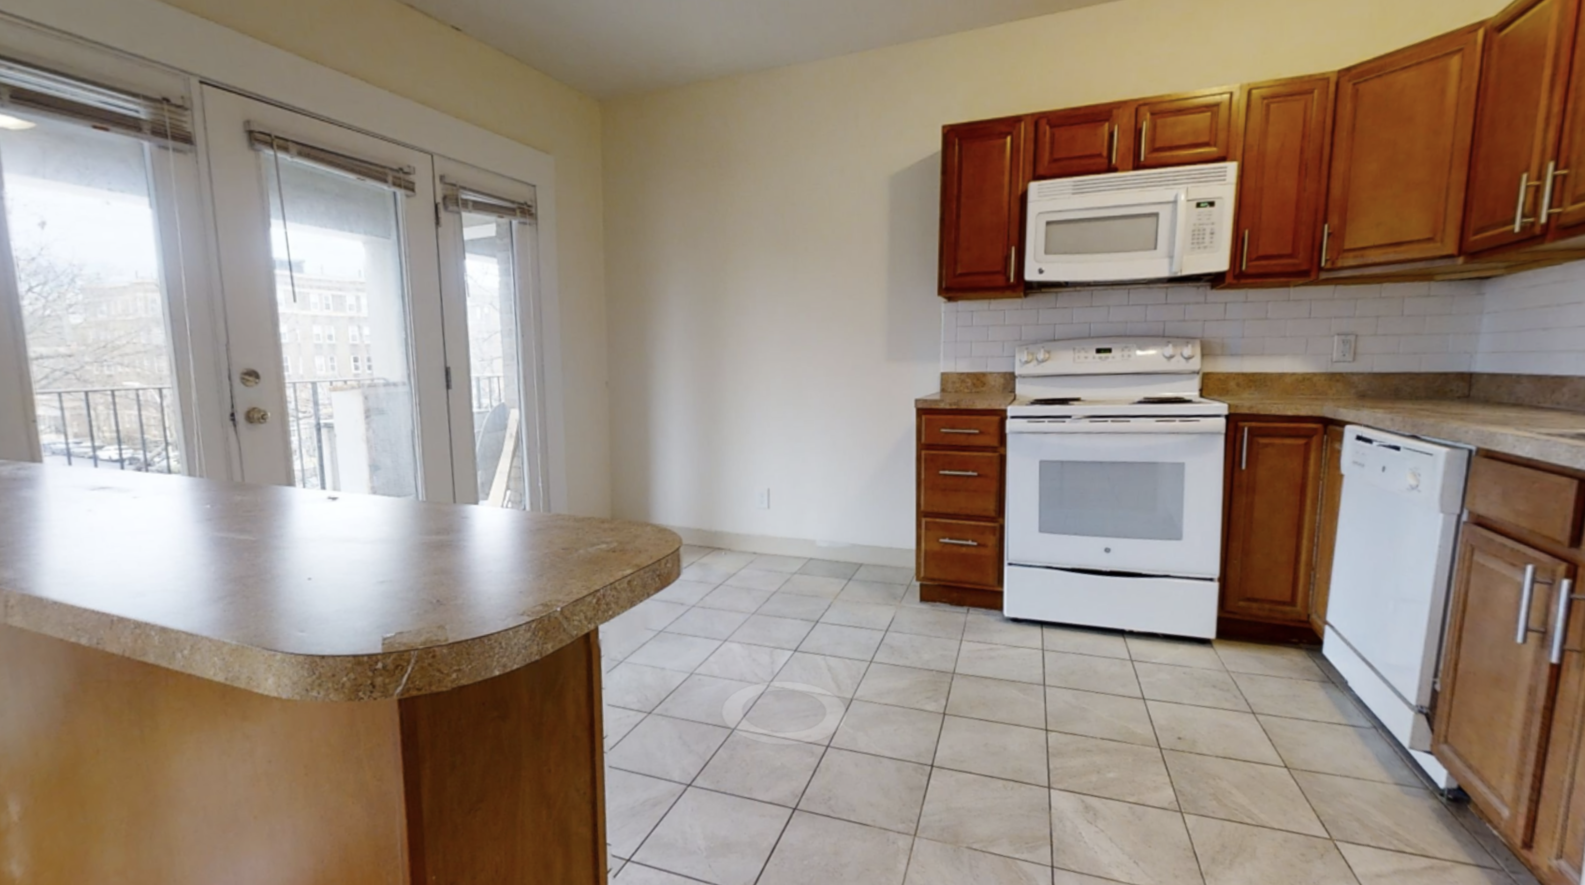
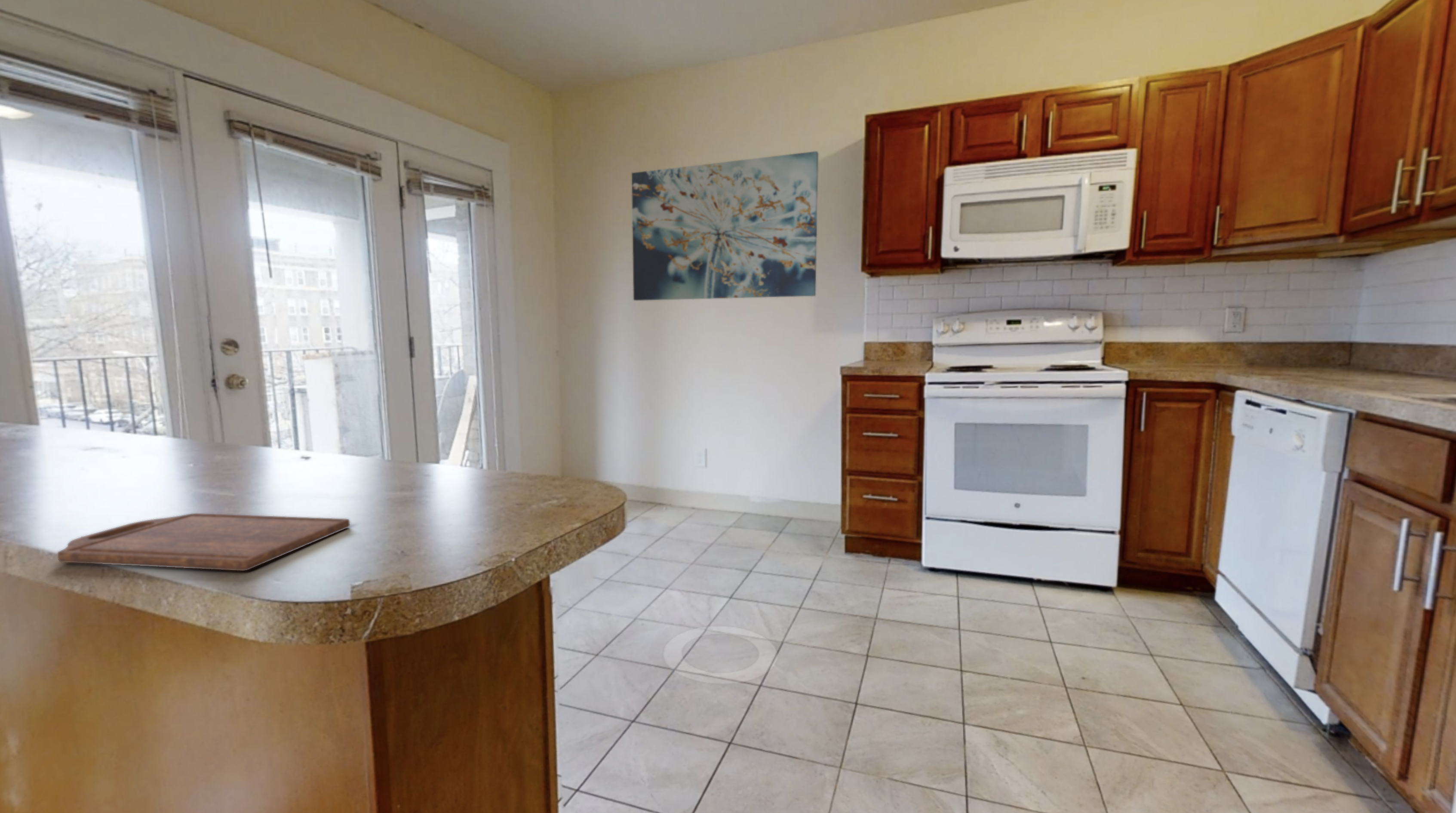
+ wall art [631,151,819,301]
+ cutting board [57,513,350,571]
